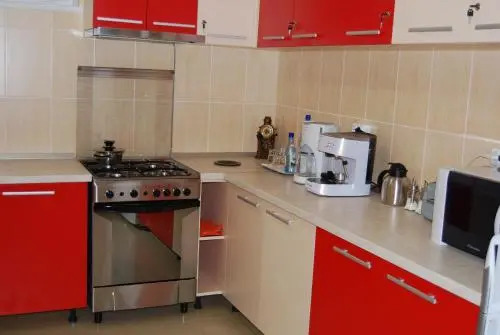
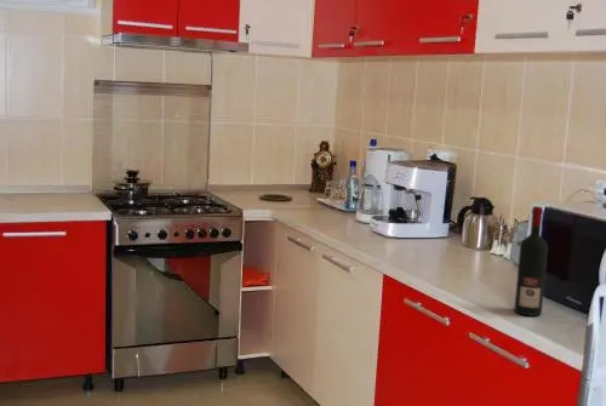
+ alcohol [513,205,549,318]
